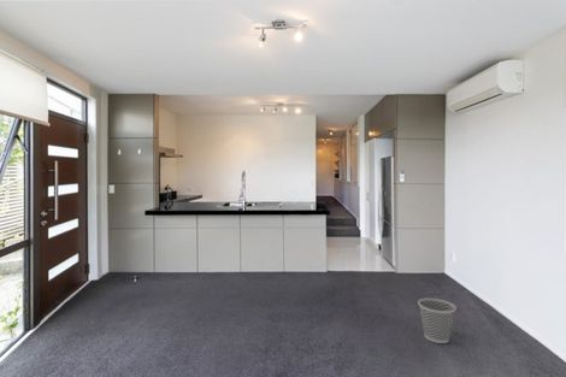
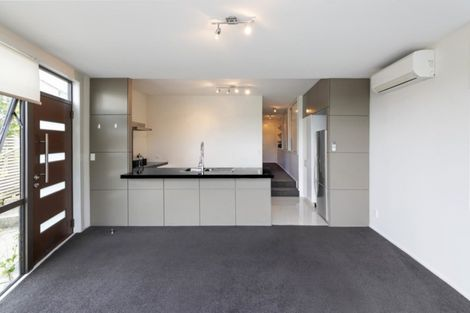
- wastebasket [417,298,458,344]
